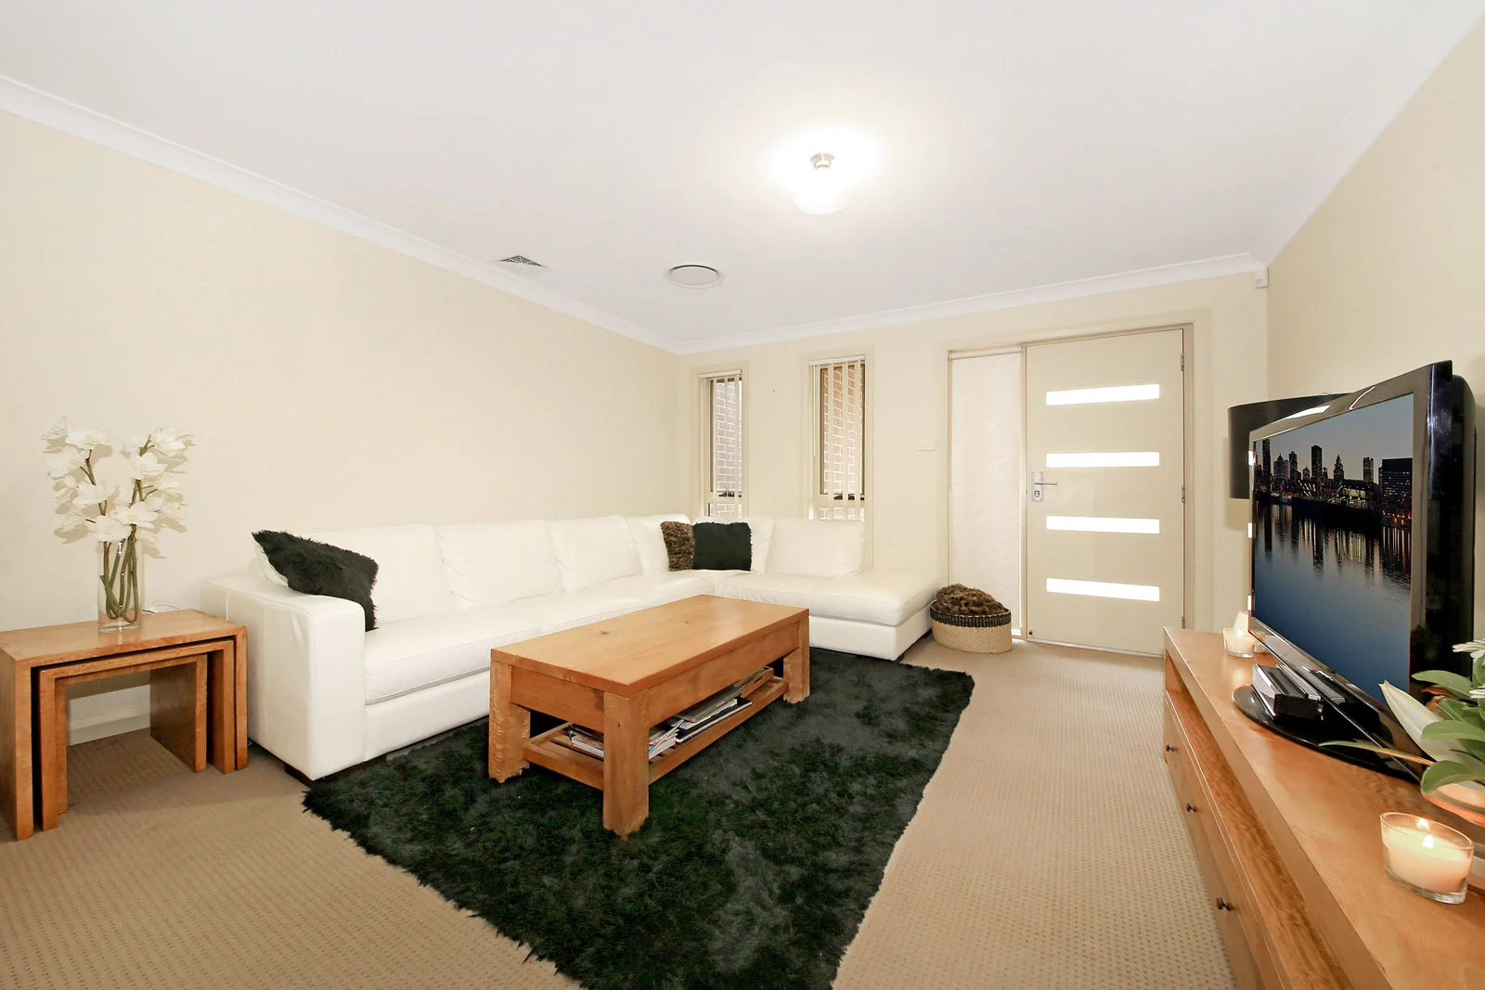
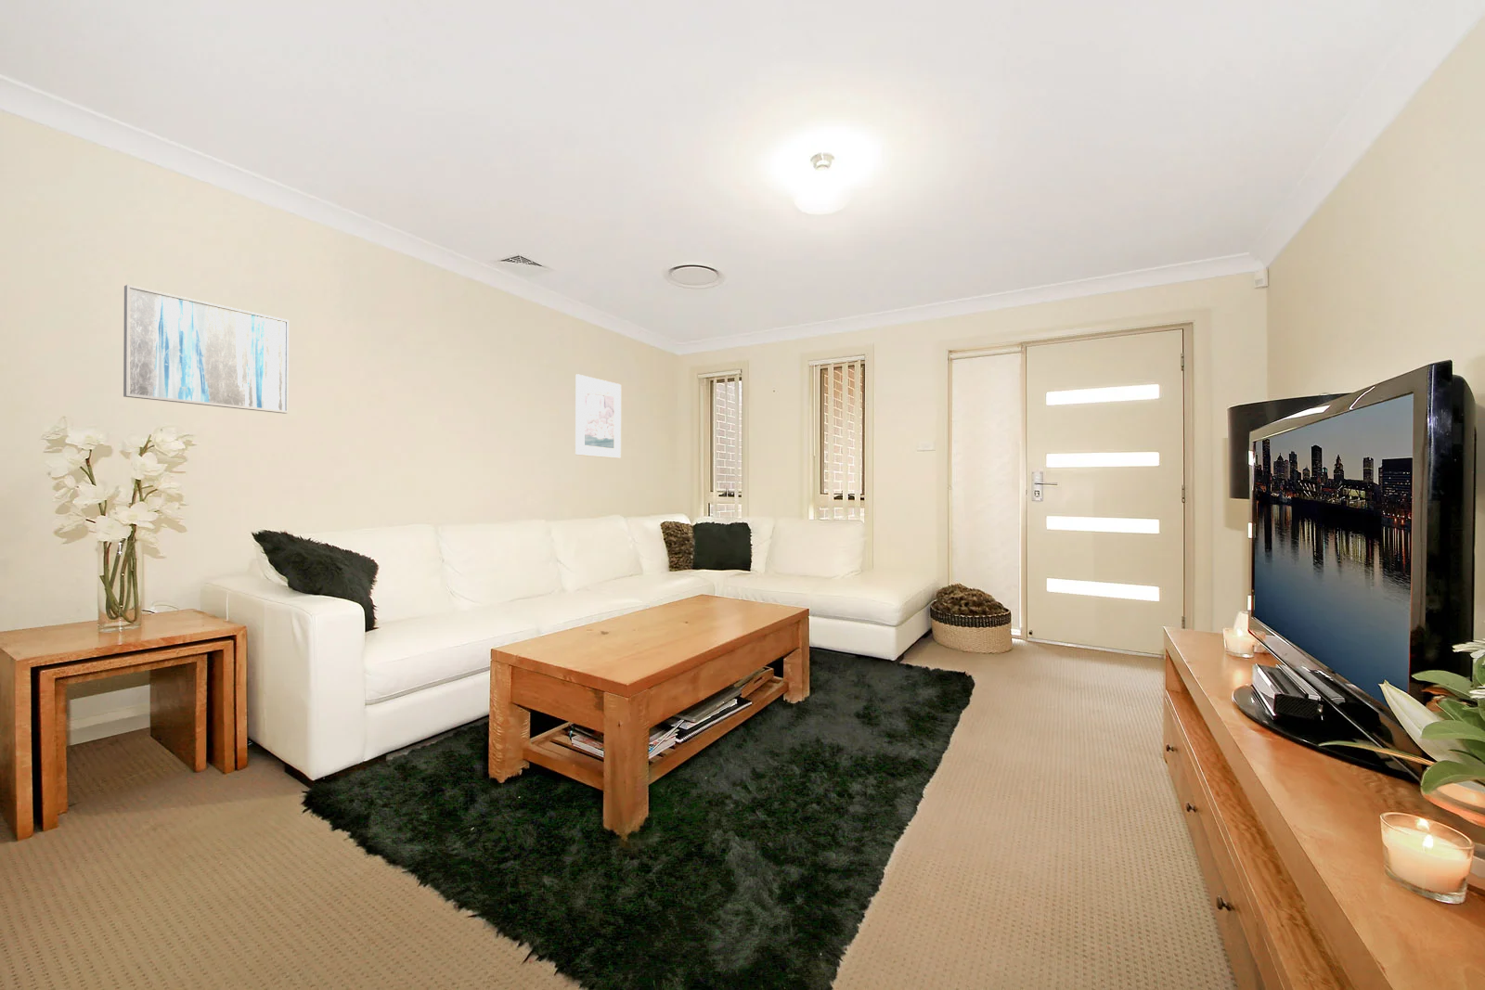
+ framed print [575,373,622,460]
+ wall art [123,284,289,414]
